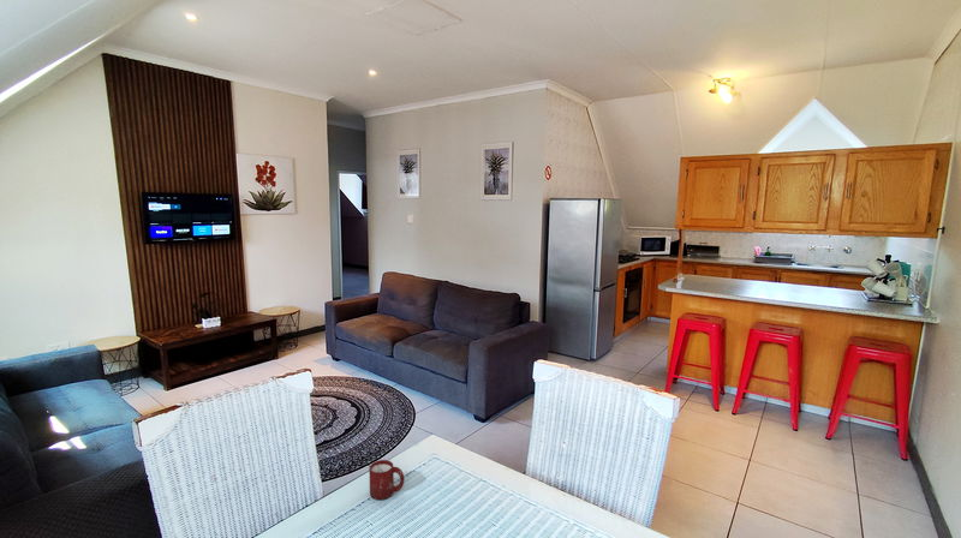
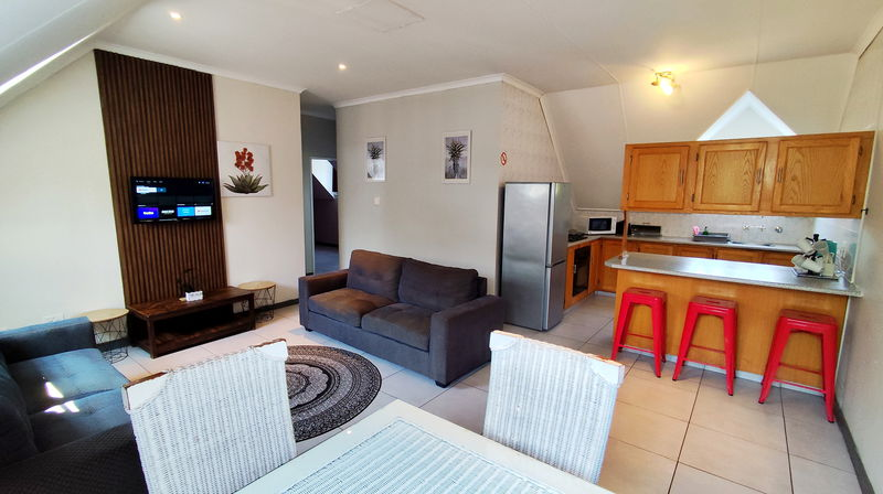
- cup [368,459,405,501]
